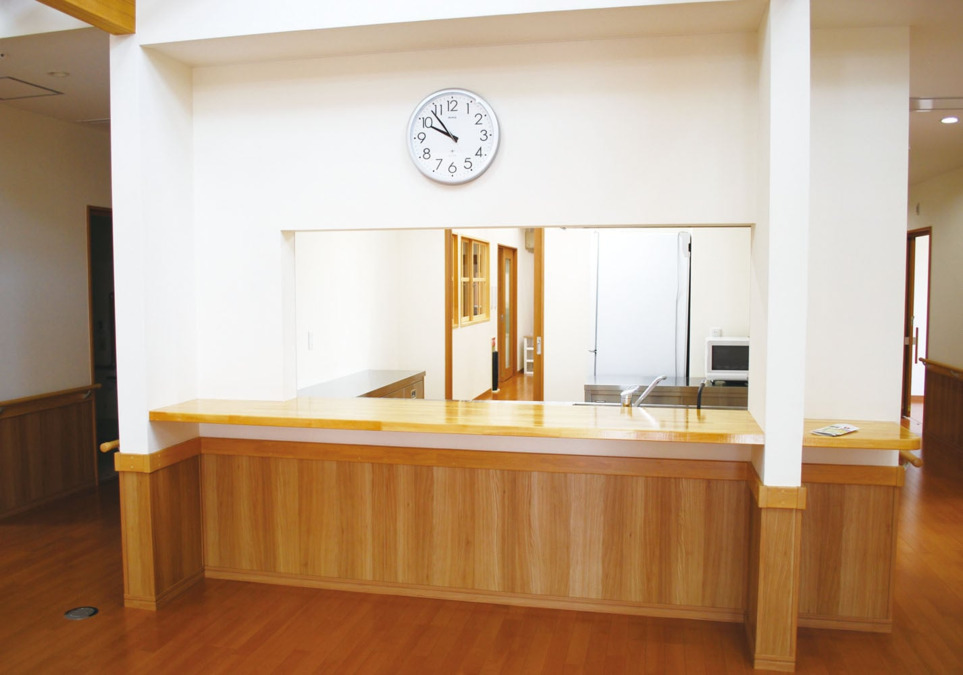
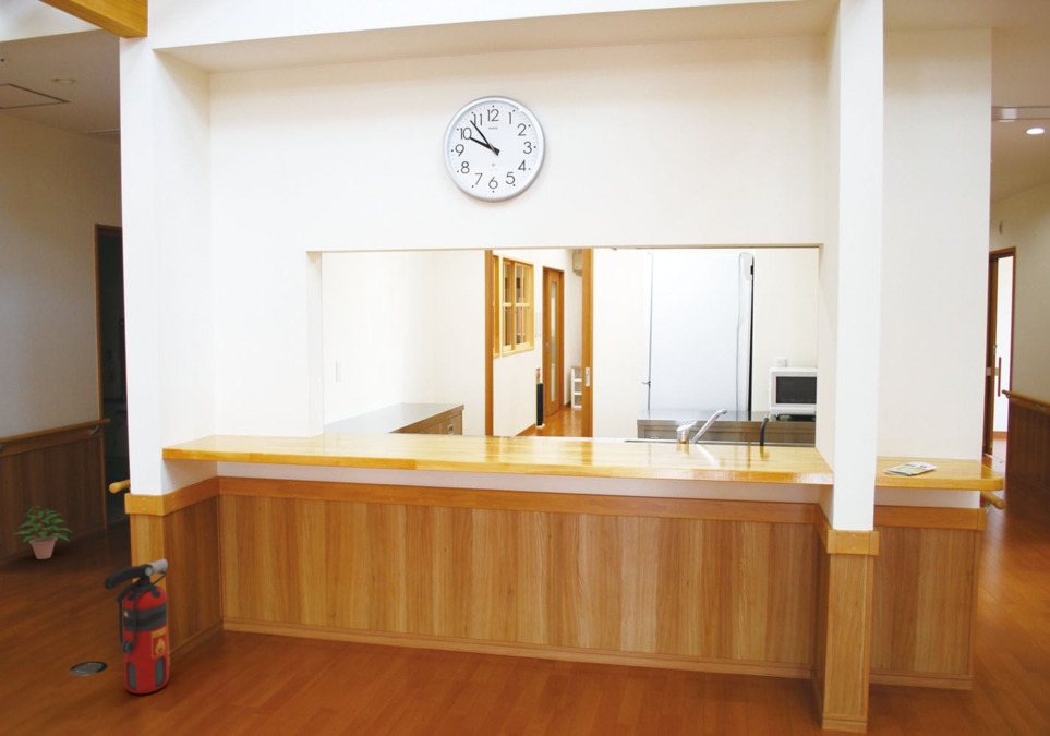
+ potted plant [14,505,74,560]
+ fire extinguisher [102,558,170,695]
